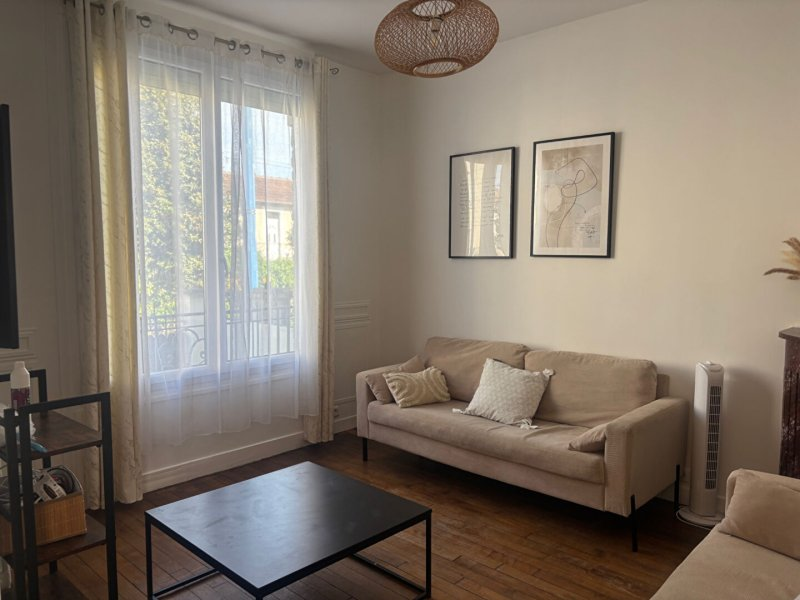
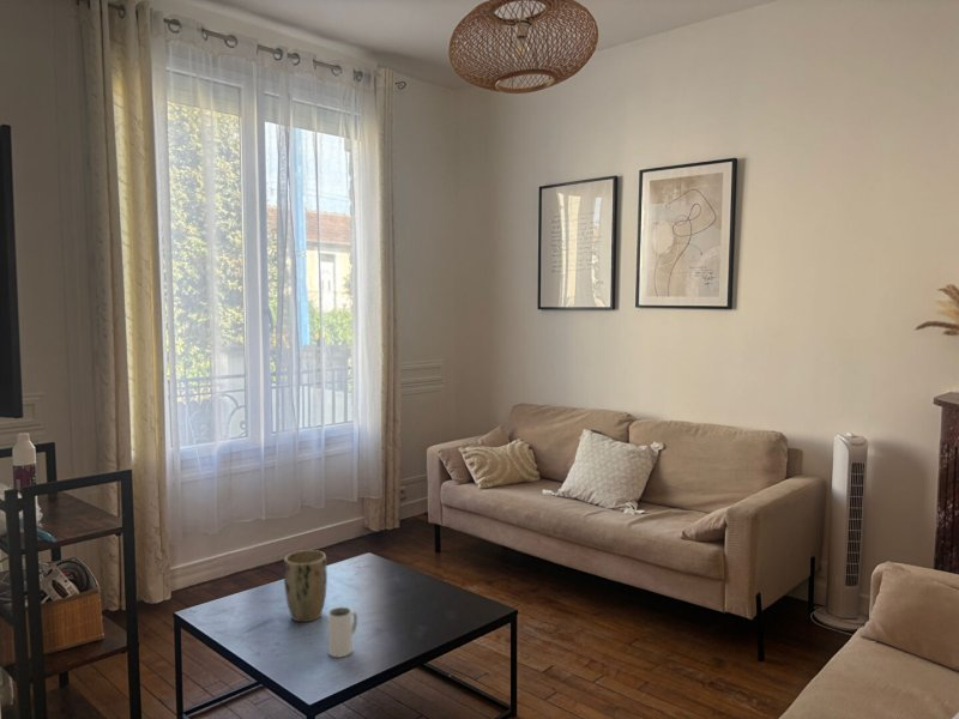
+ plant pot [283,549,328,623]
+ mug [327,605,358,659]
